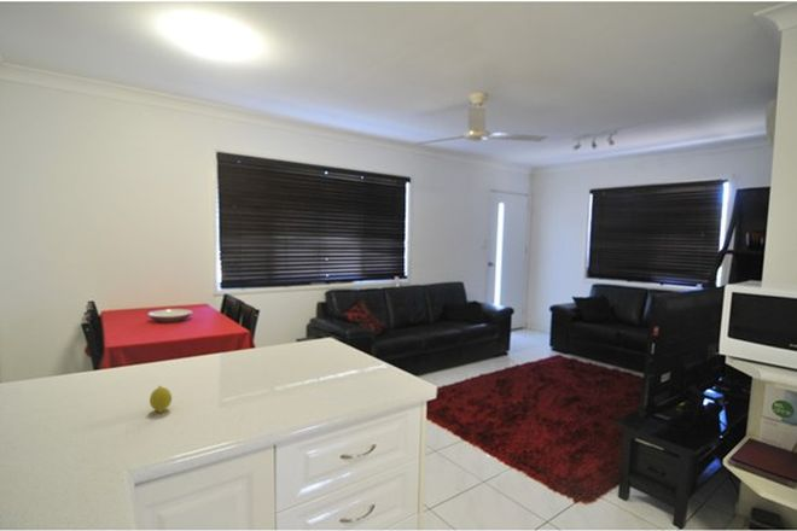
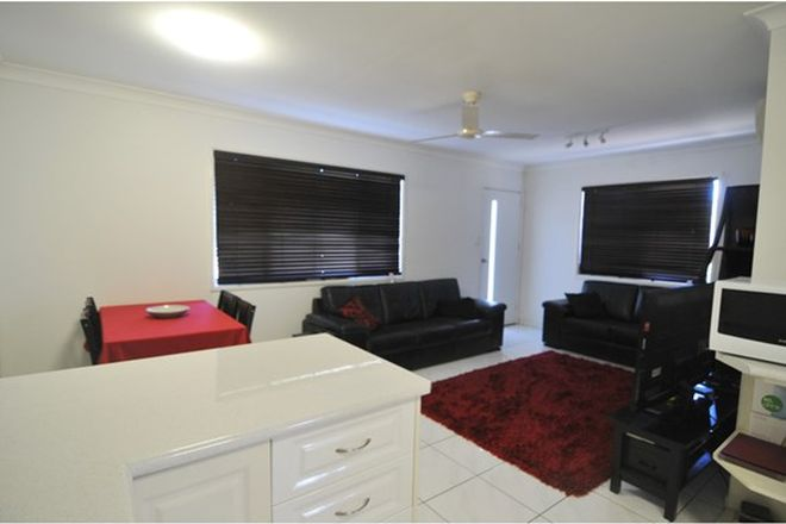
- fruit [149,385,173,414]
